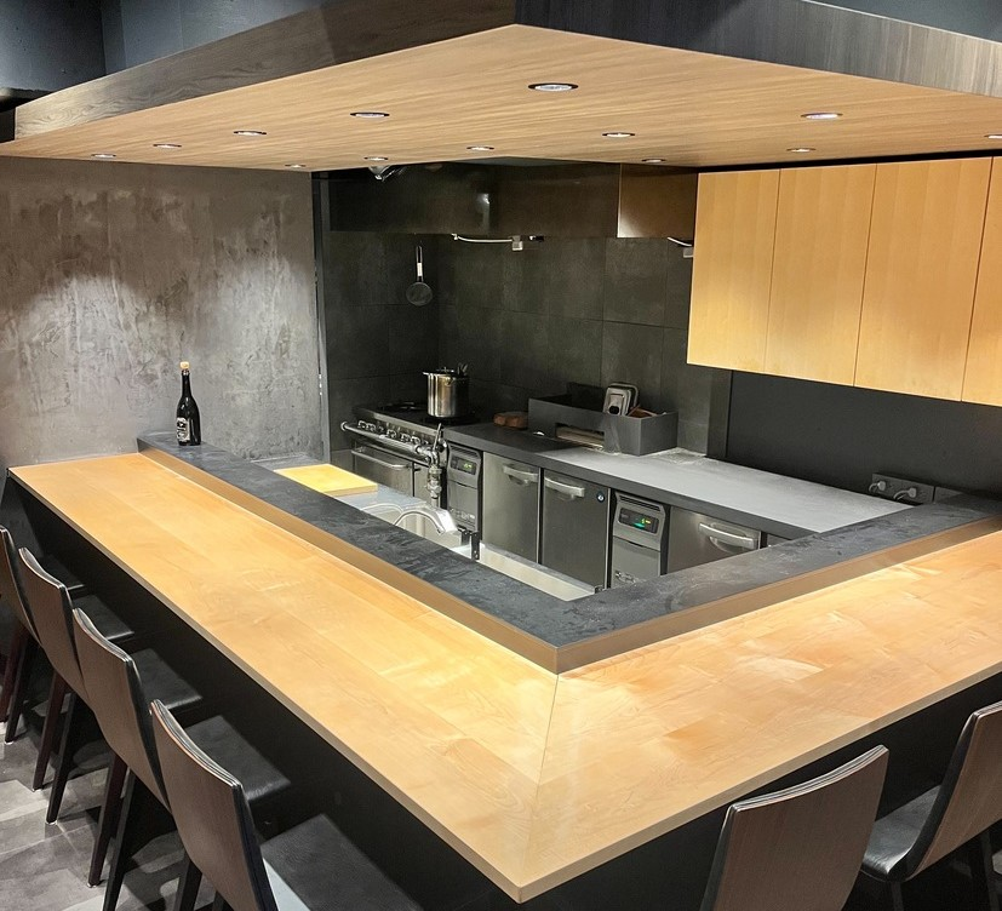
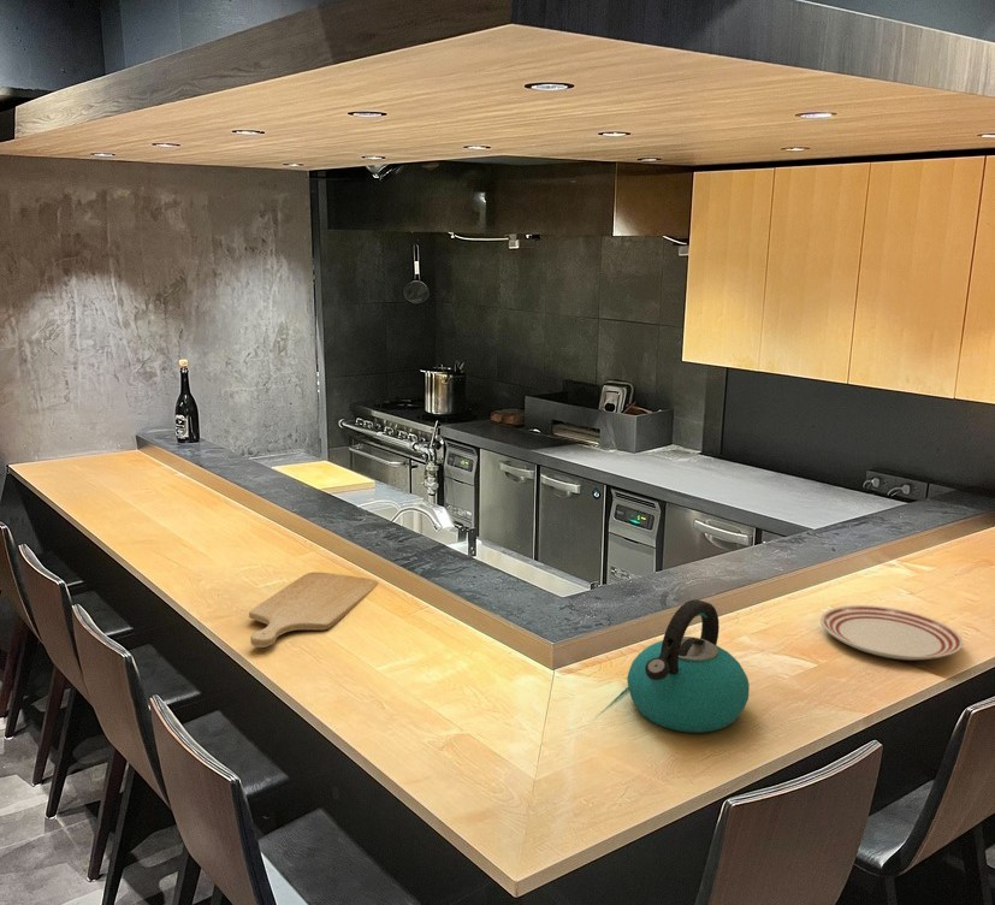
+ chopping board [248,570,379,649]
+ kettle [626,598,751,734]
+ dinner plate [819,604,964,662]
